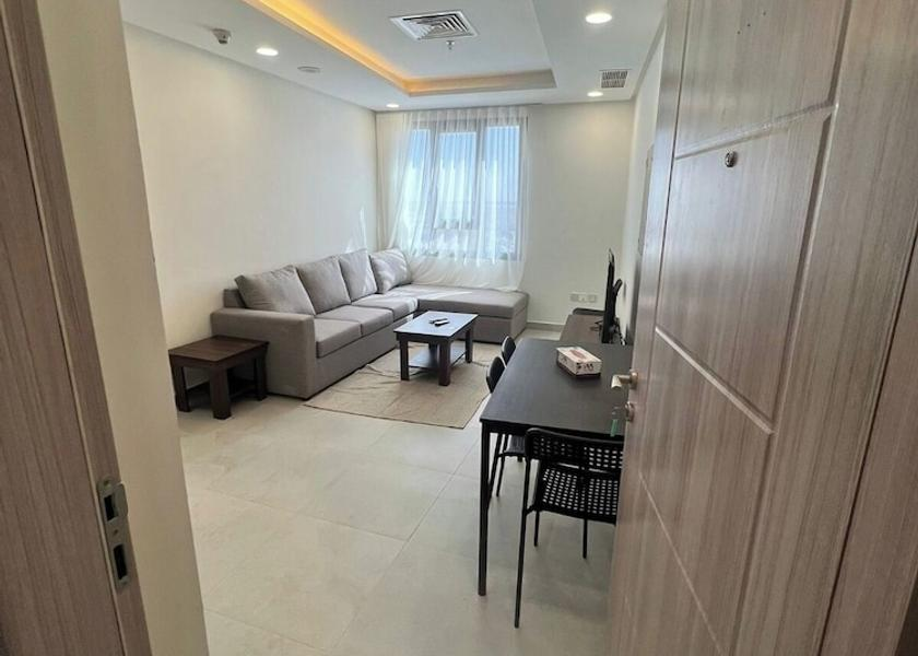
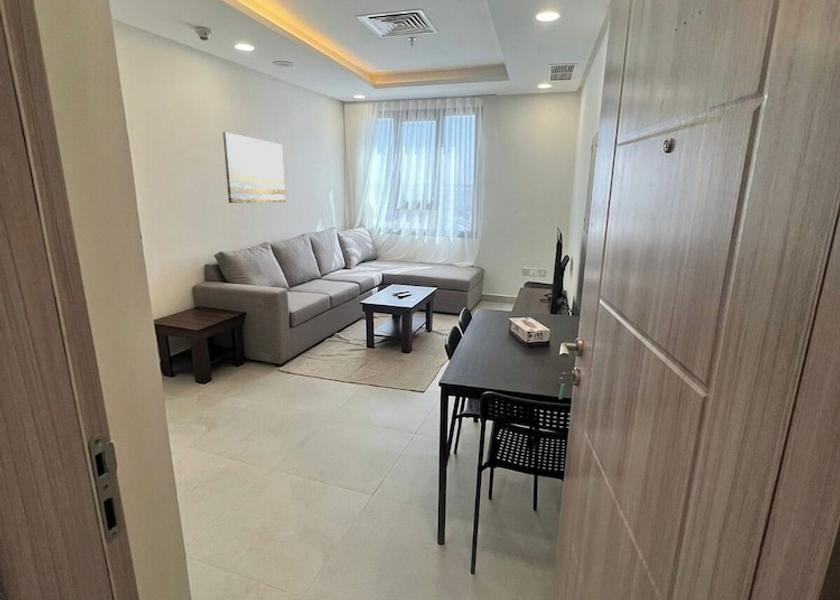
+ wall art [222,131,286,204]
